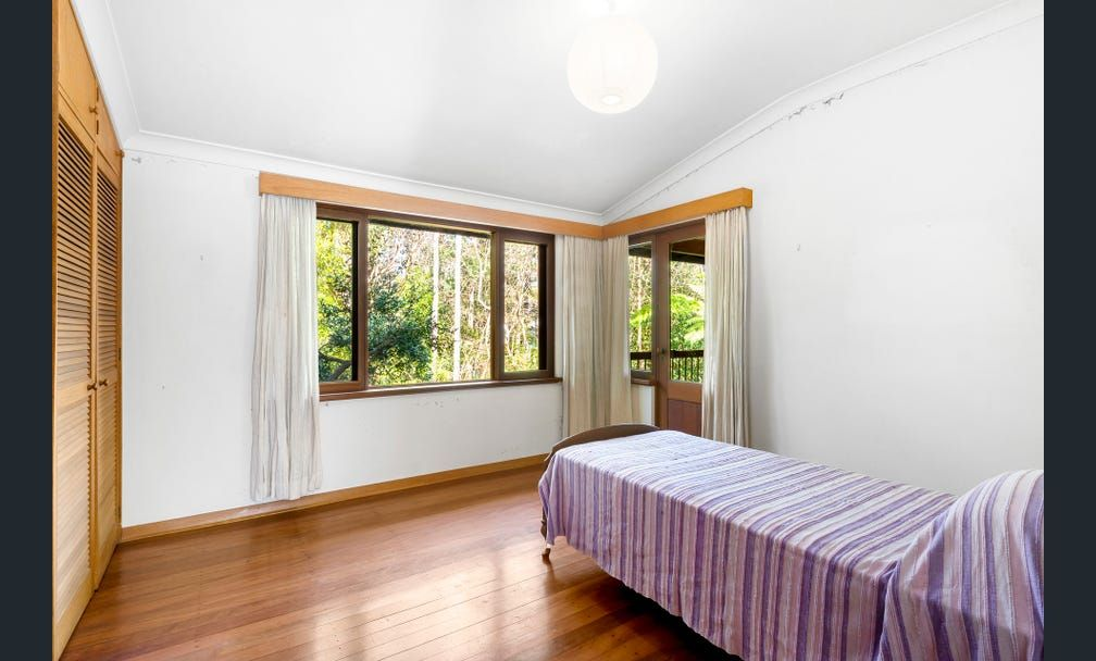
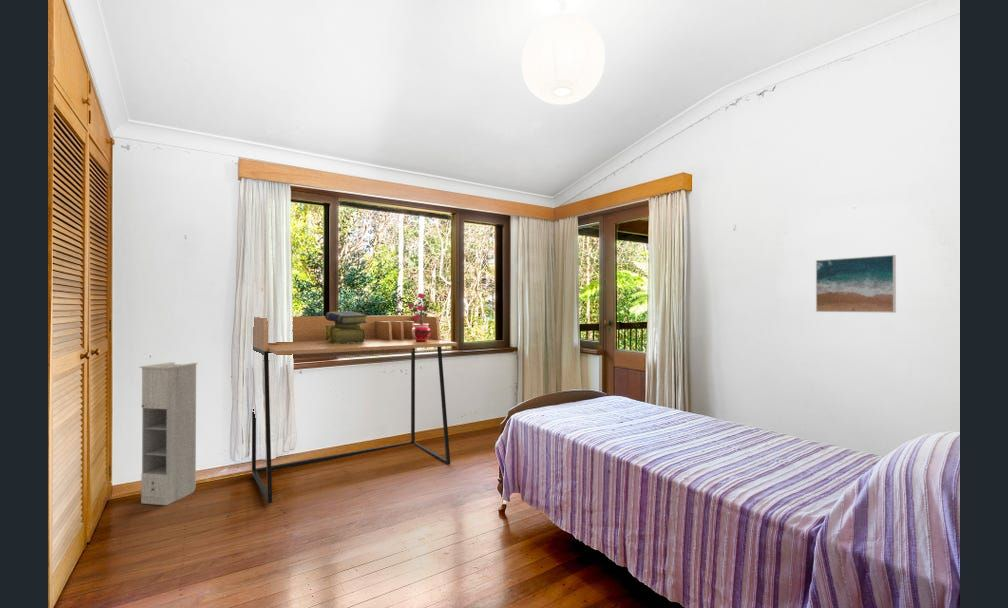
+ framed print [815,254,897,314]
+ cabinet [139,361,199,506]
+ stack of books [324,310,368,344]
+ desk [251,314,458,504]
+ potted plant [407,292,436,342]
